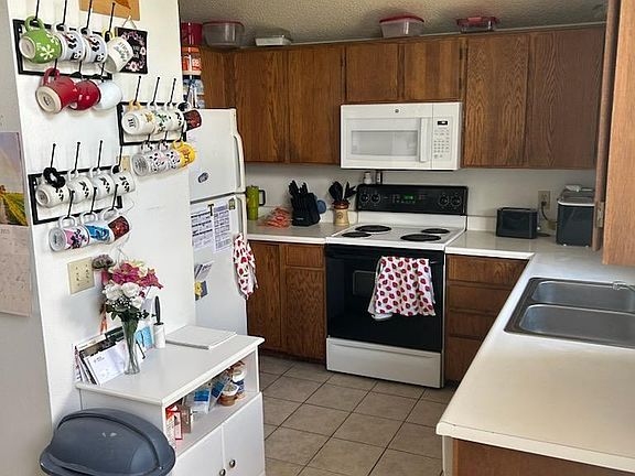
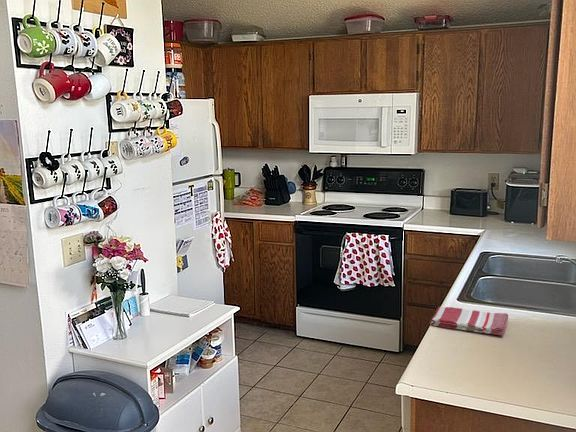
+ dish towel [429,306,509,336]
